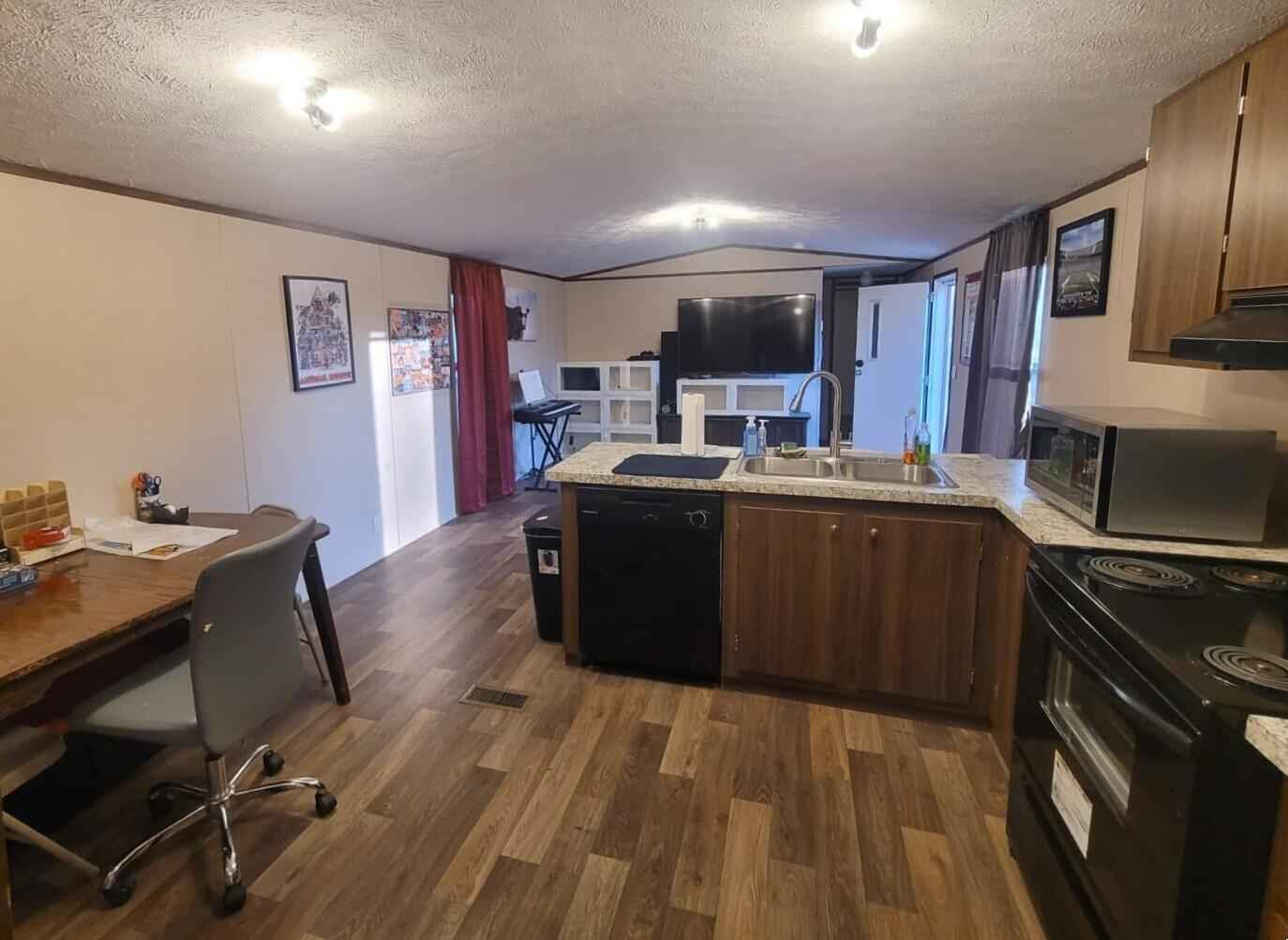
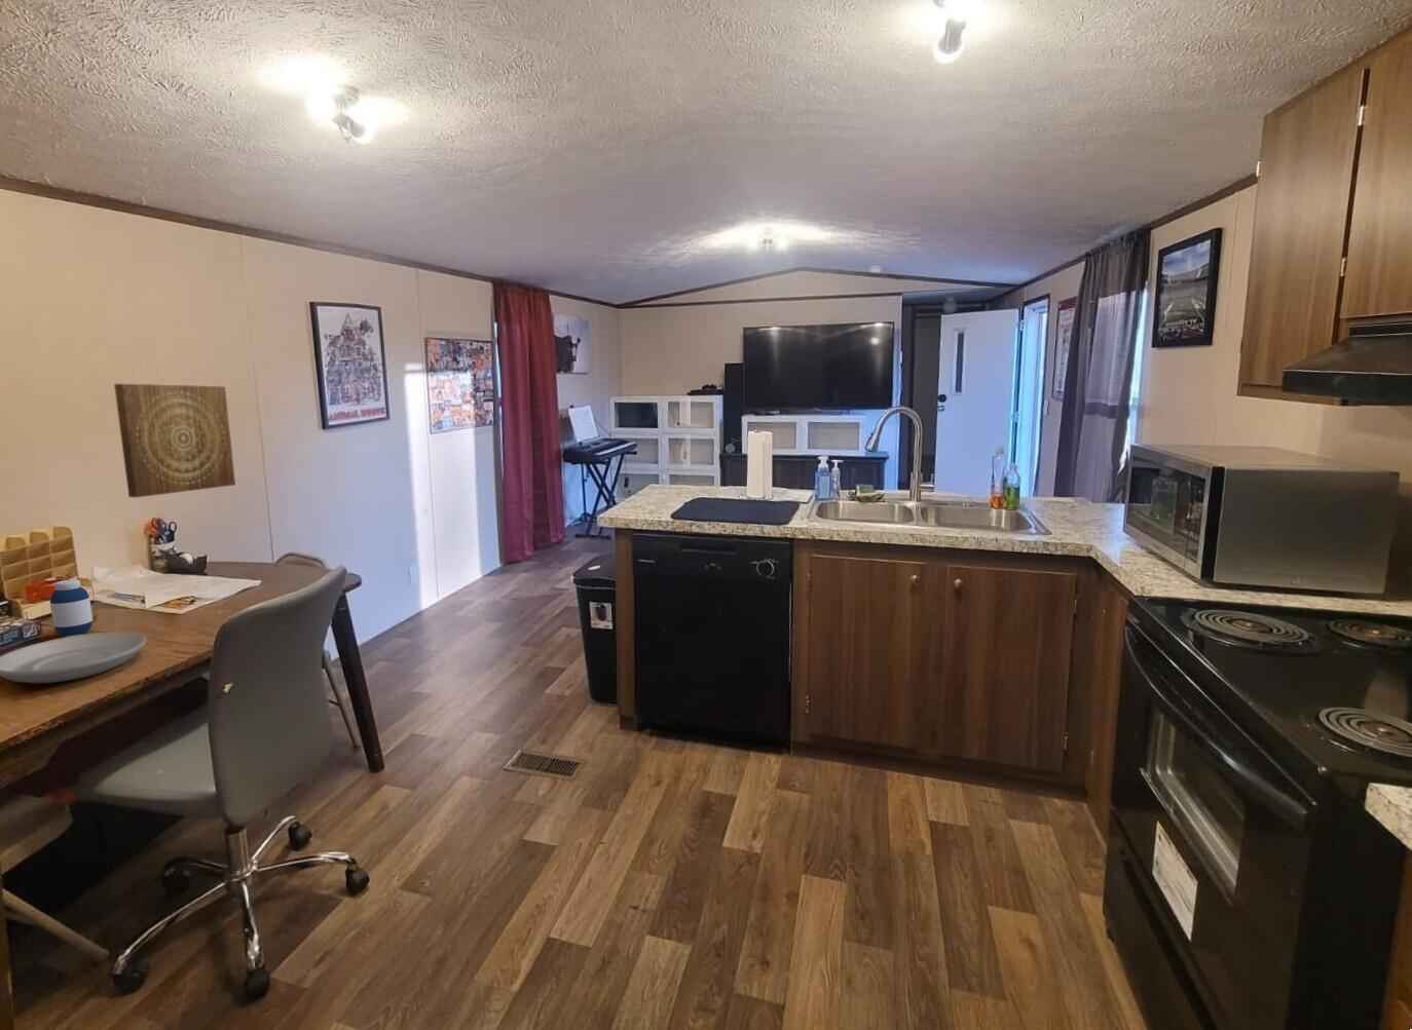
+ wall art [113,384,237,499]
+ medicine bottle [49,579,93,638]
+ plate [0,630,148,685]
